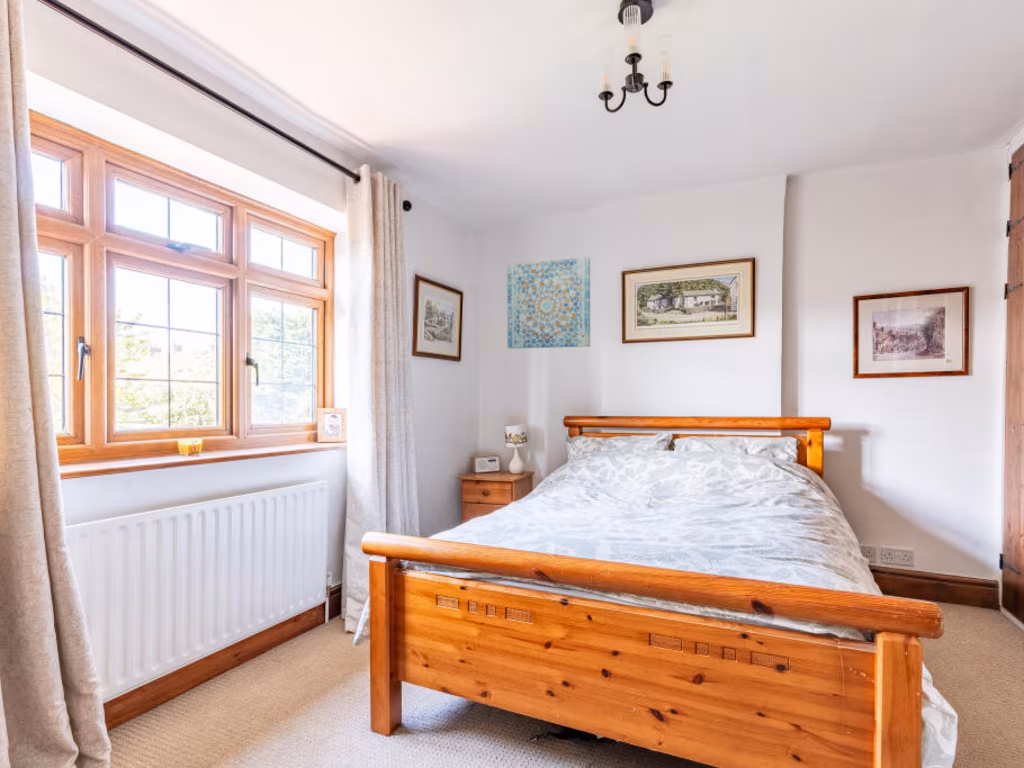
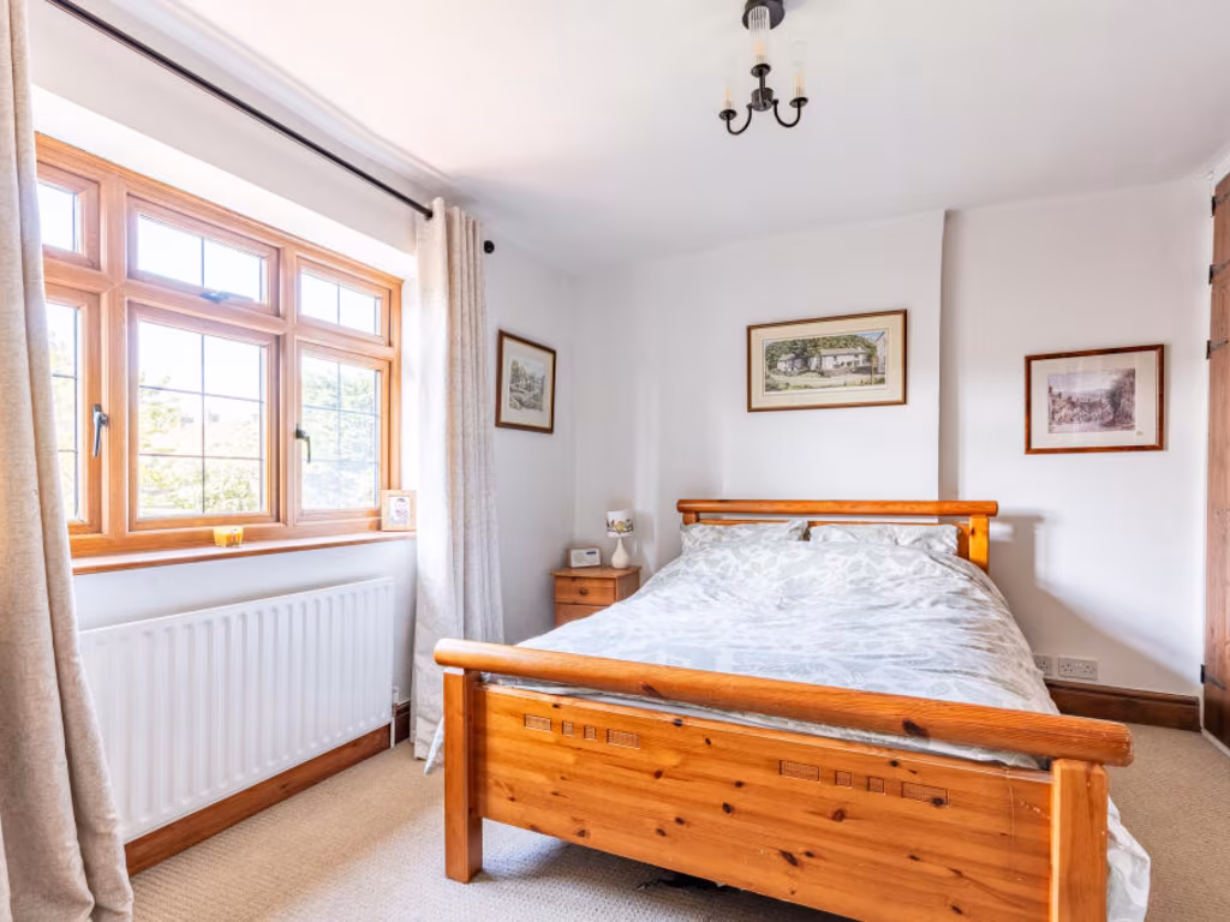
- wall art [506,256,591,350]
